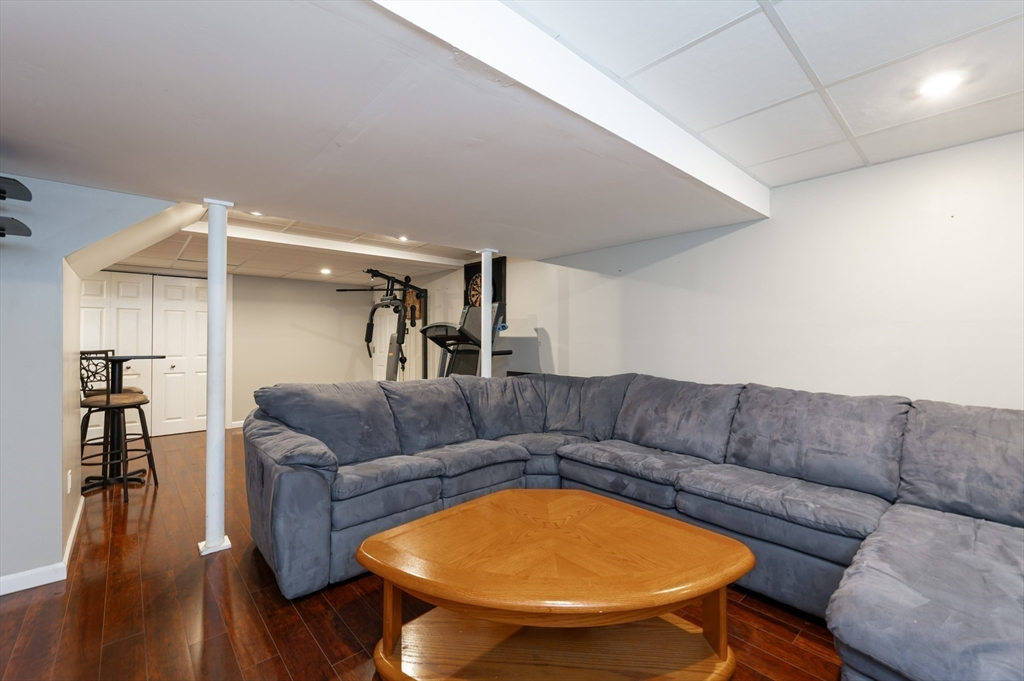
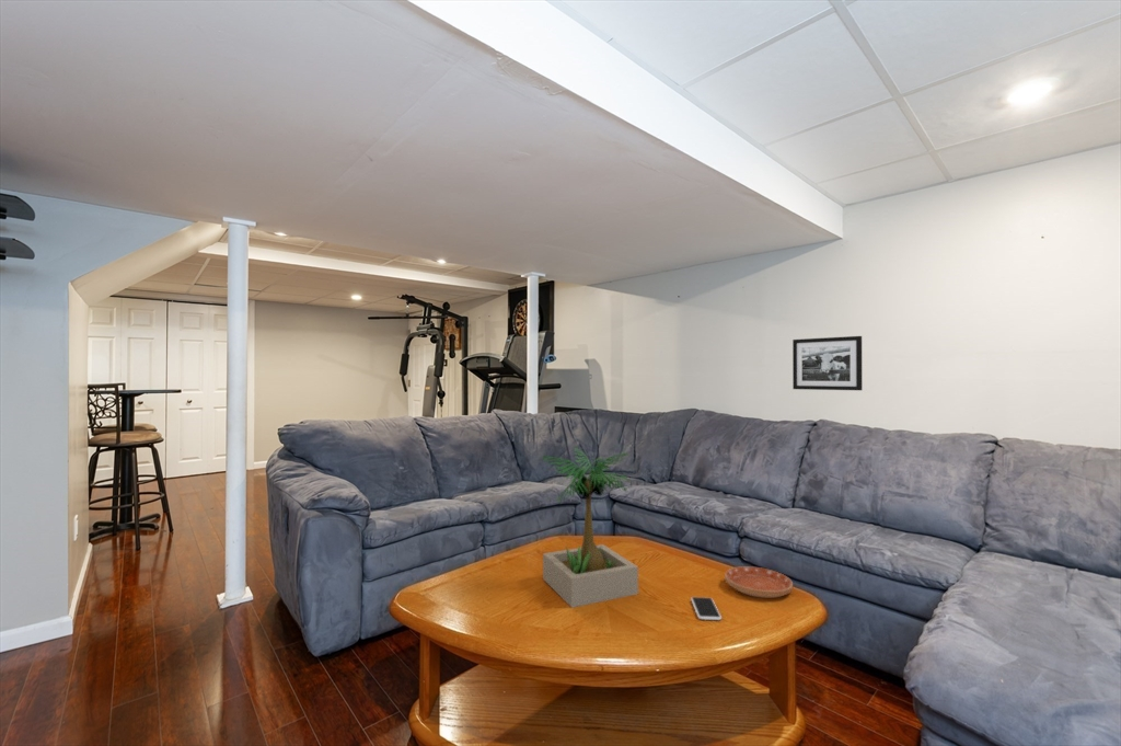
+ smartphone [690,596,723,621]
+ picture frame [791,335,864,391]
+ potted plant [541,447,639,609]
+ saucer [724,565,794,599]
